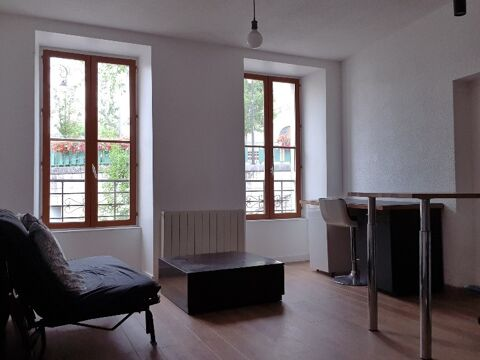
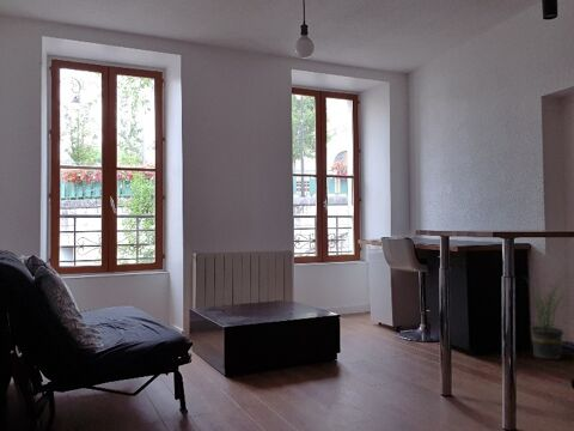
+ potted plant [523,275,569,360]
